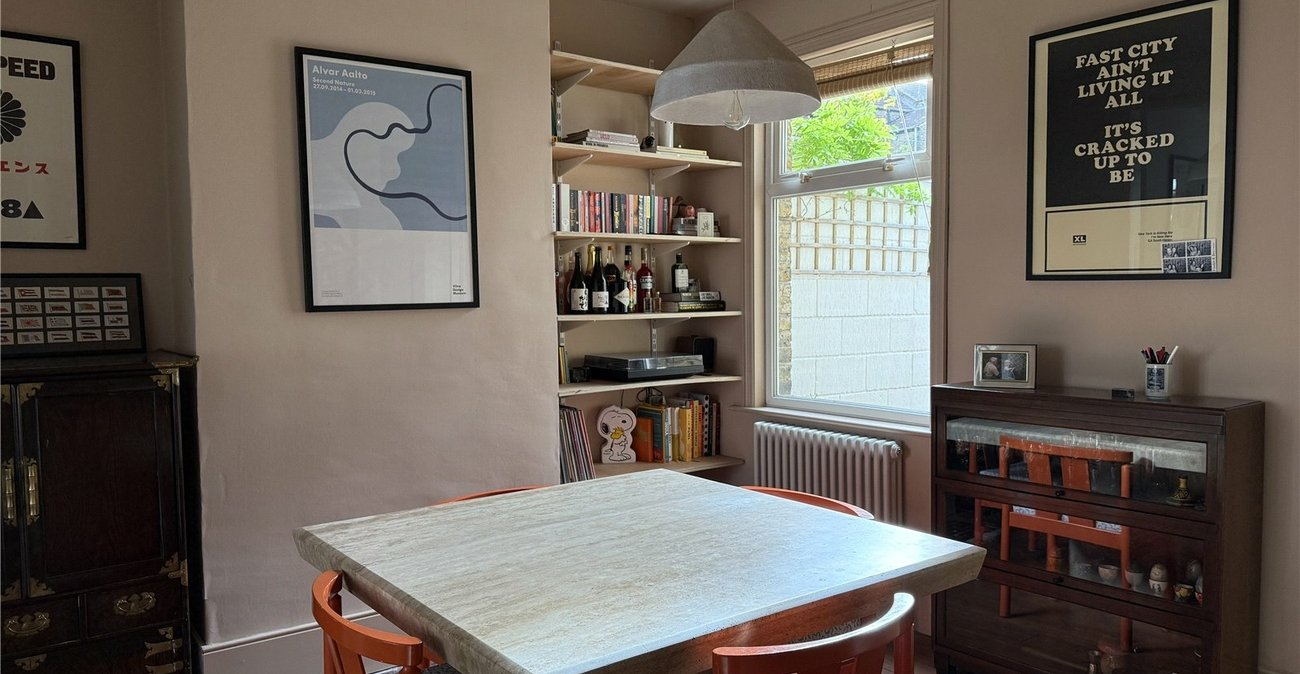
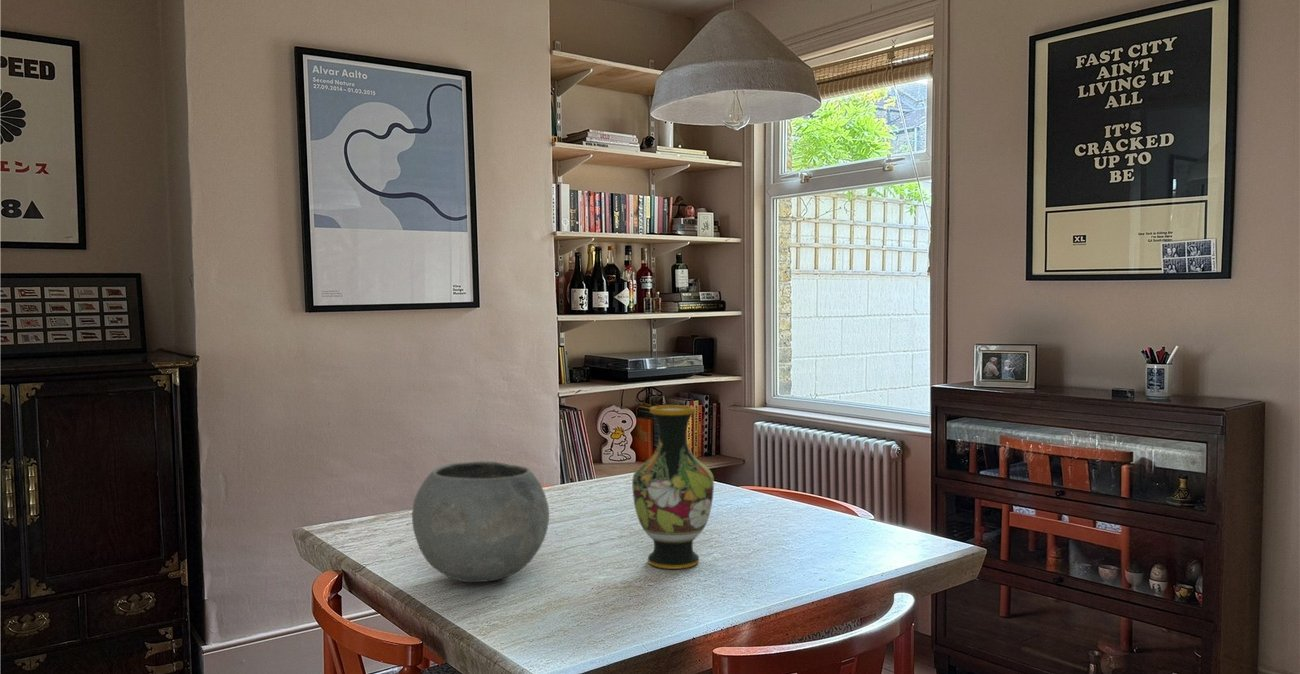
+ vase [631,404,715,570]
+ bowl [411,460,550,583]
